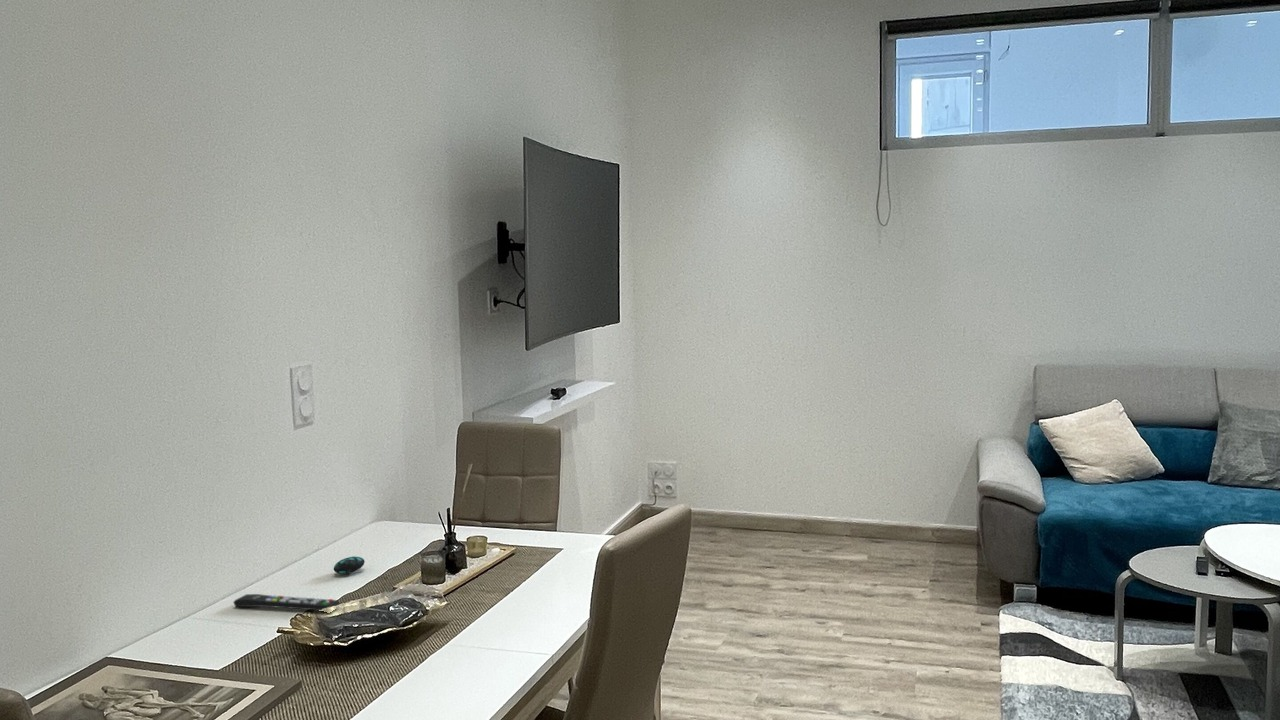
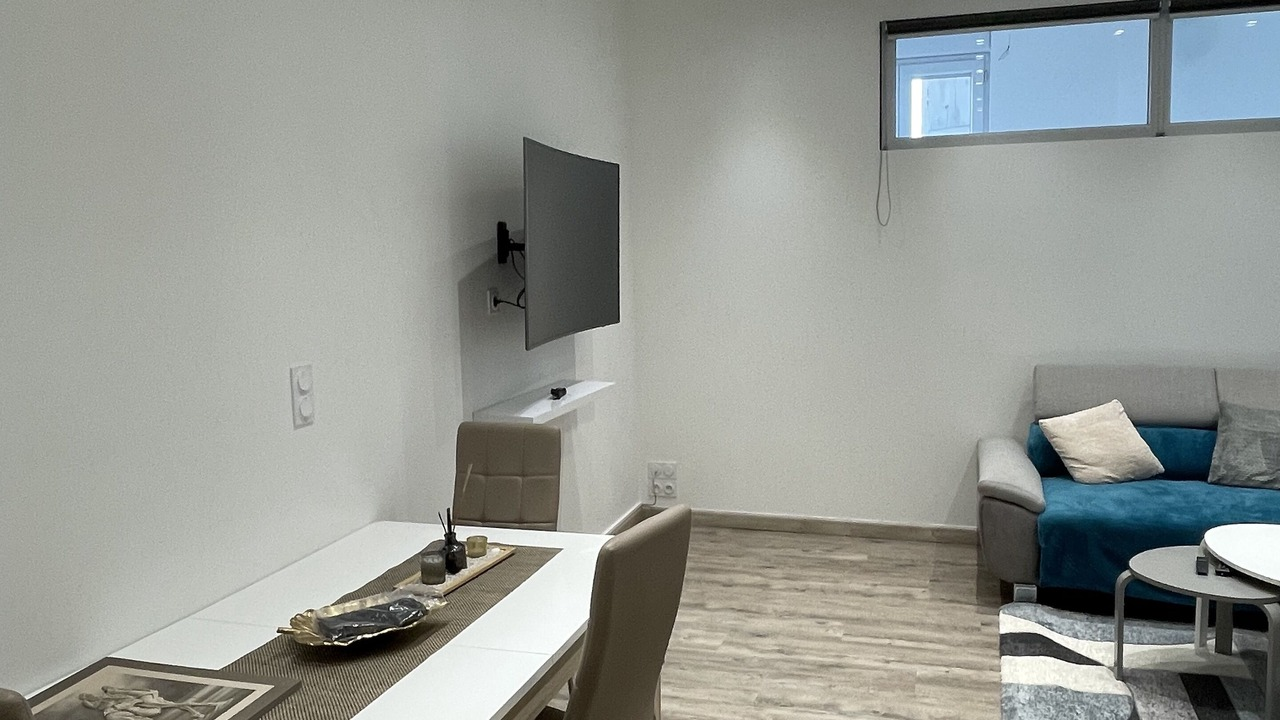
- decorative egg [333,555,366,575]
- remote control [232,593,341,612]
